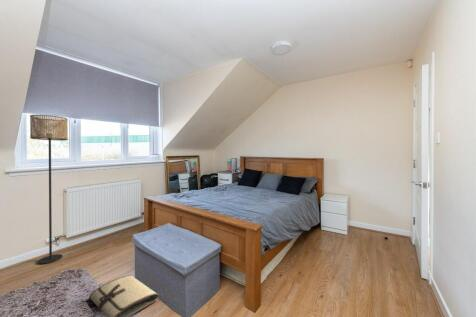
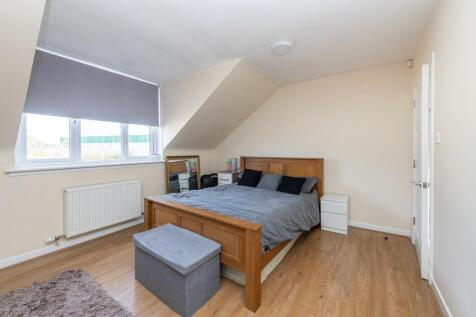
- tool roll [88,274,160,317]
- floor lamp [29,114,69,265]
